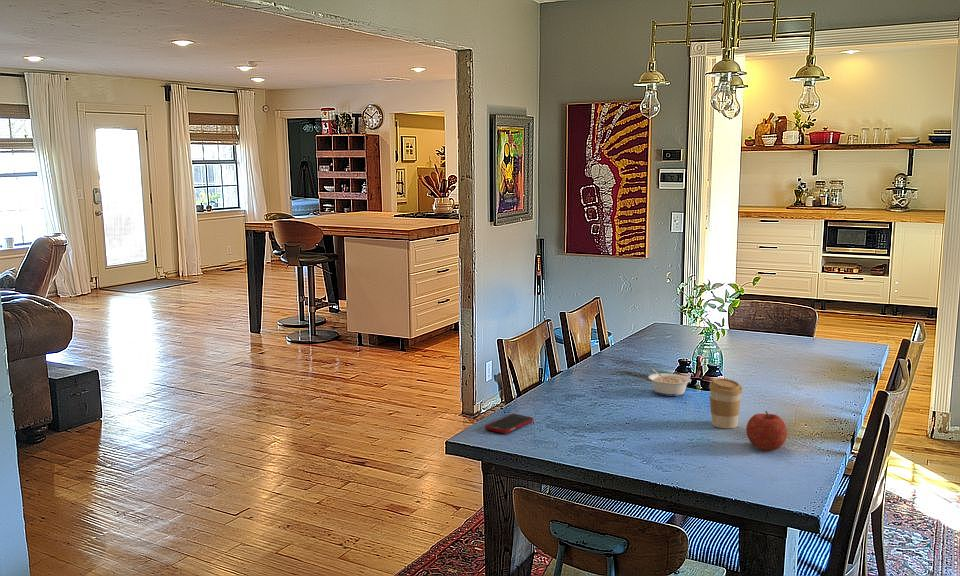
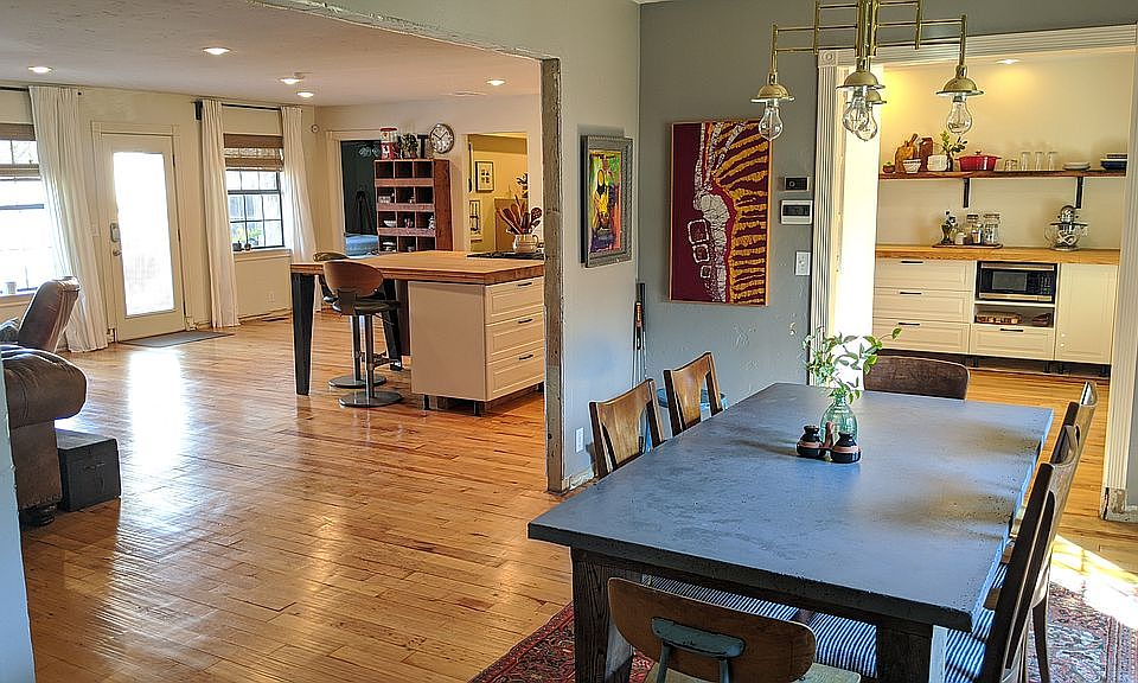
- cell phone [484,413,534,434]
- coffee cup [708,377,744,429]
- fruit [745,410,788,452]
- legume [647,368,692,397]
